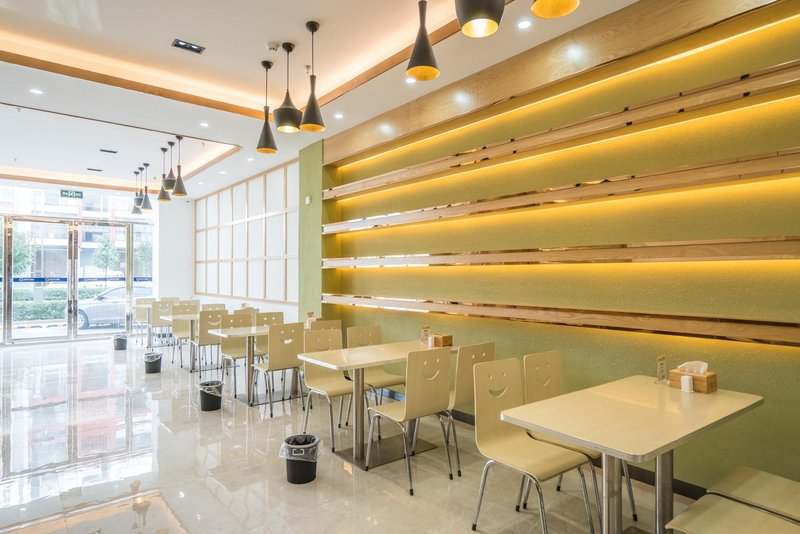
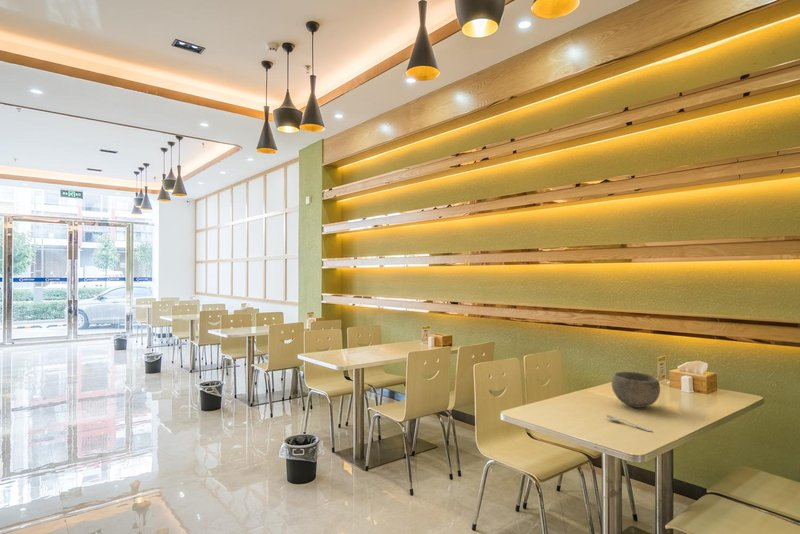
+ spoon [605,414,653,433]
+ bowl [611,371,661,409]
